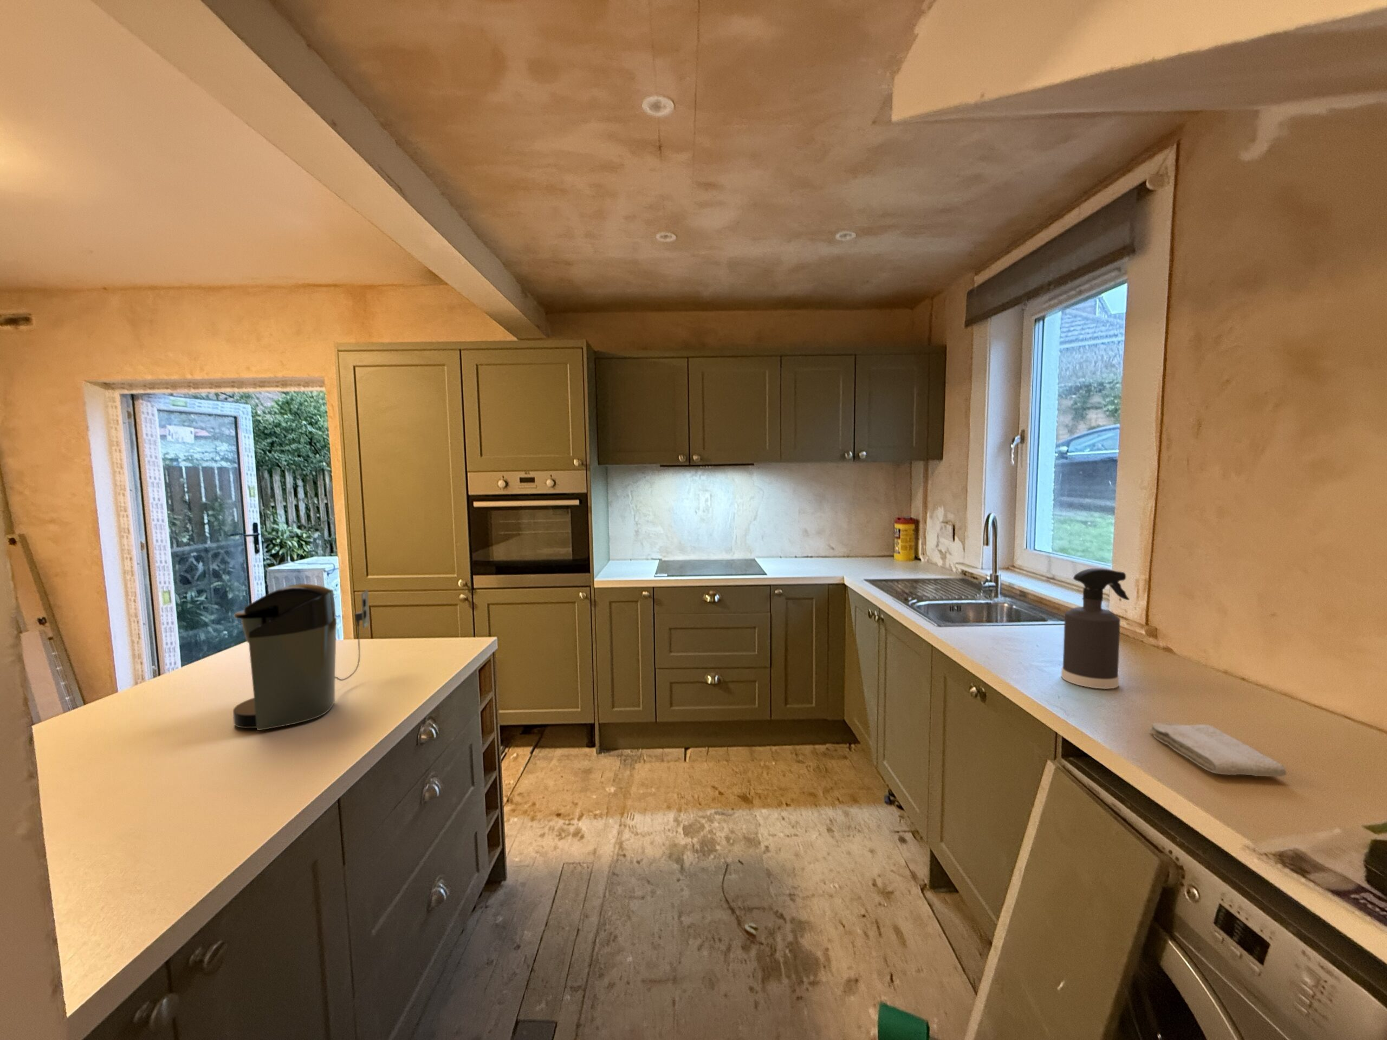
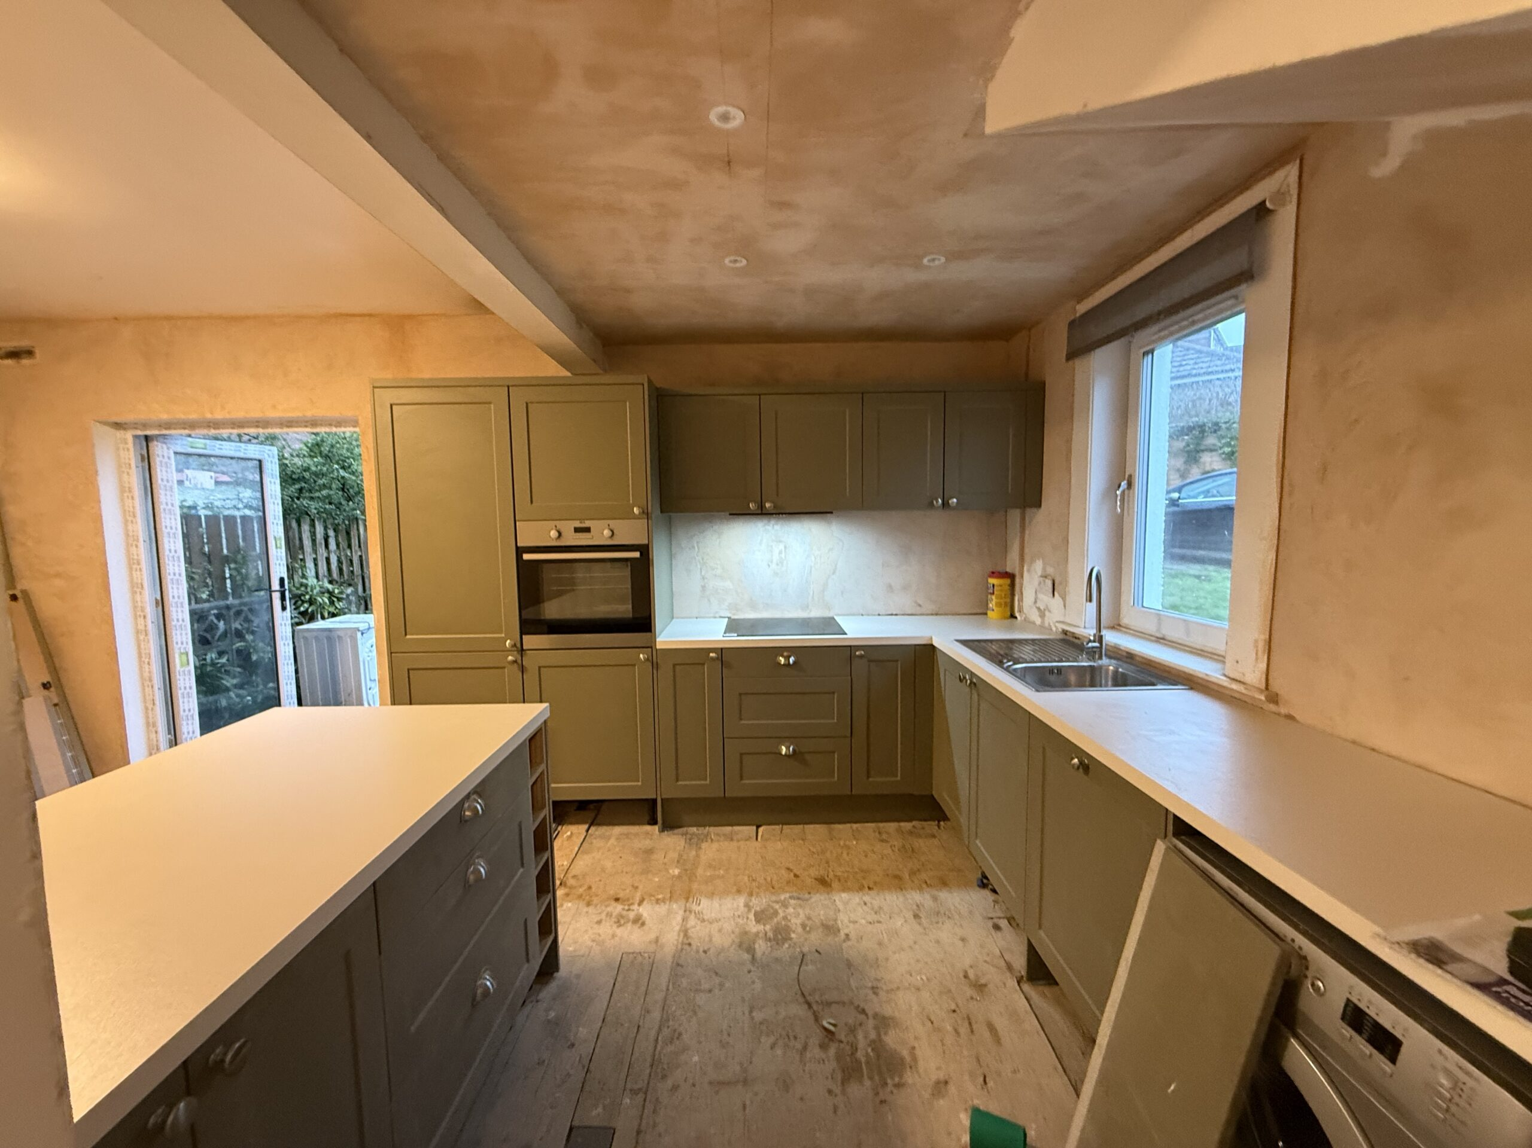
- washcloth [1149,722,1288,778]
- spray bottle [1060,568,1130,689]
- coffee maker [233,583,370,731]
